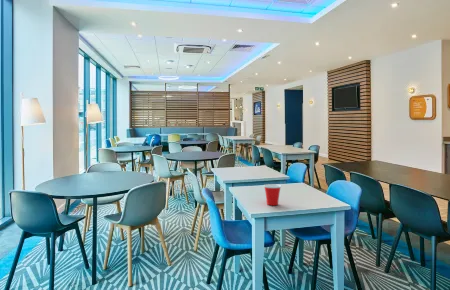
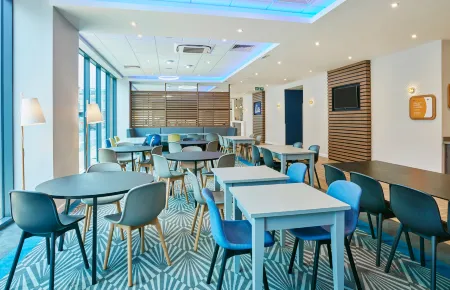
- cup [262,183,282,206]
